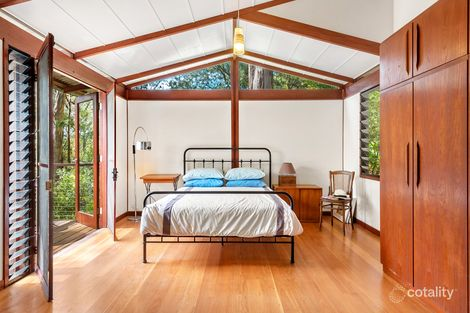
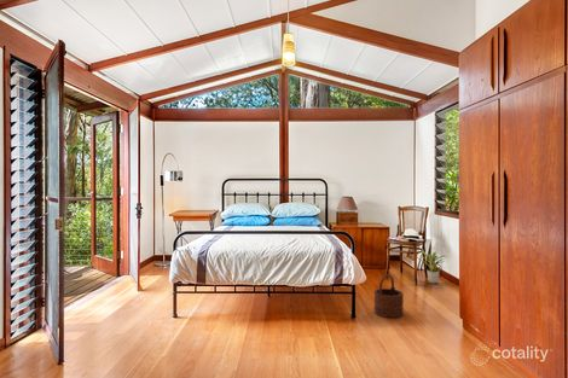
+ wooden bucket [373,273,405,319]
+ potted plant [416,249,446,285]
